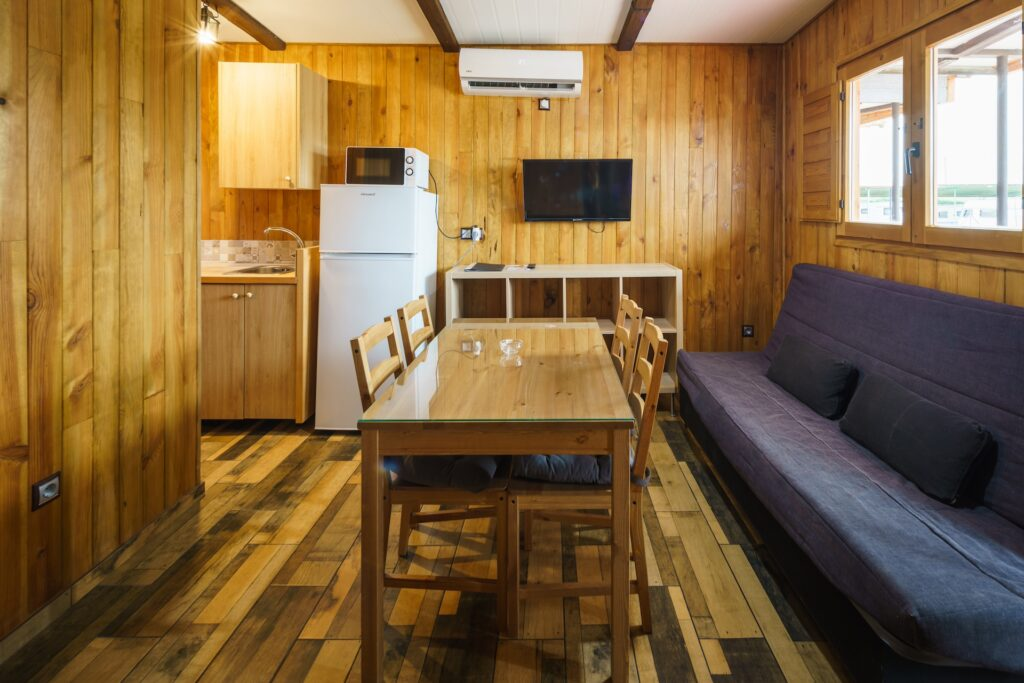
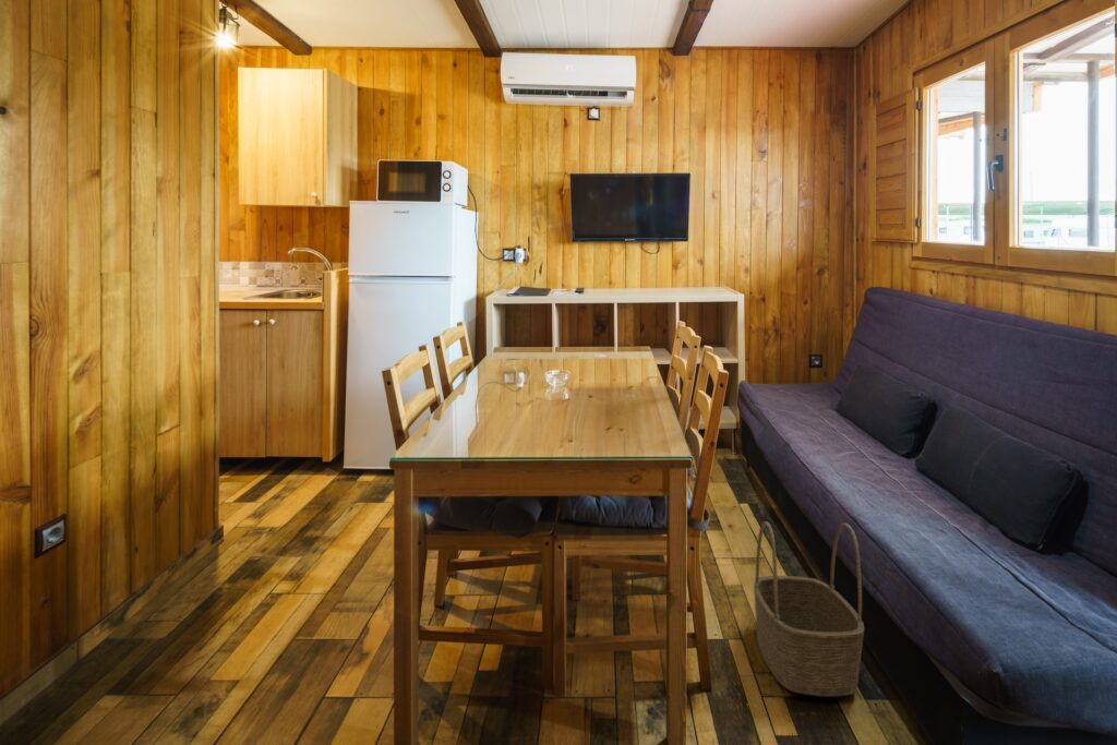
+ basket [753,520,865,698]
